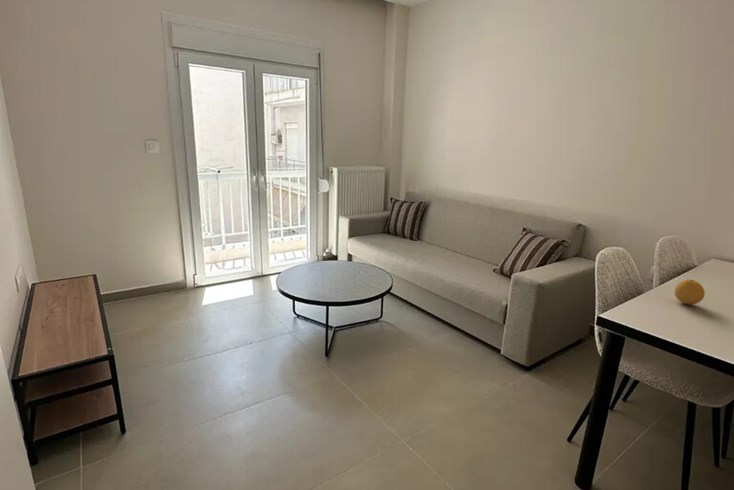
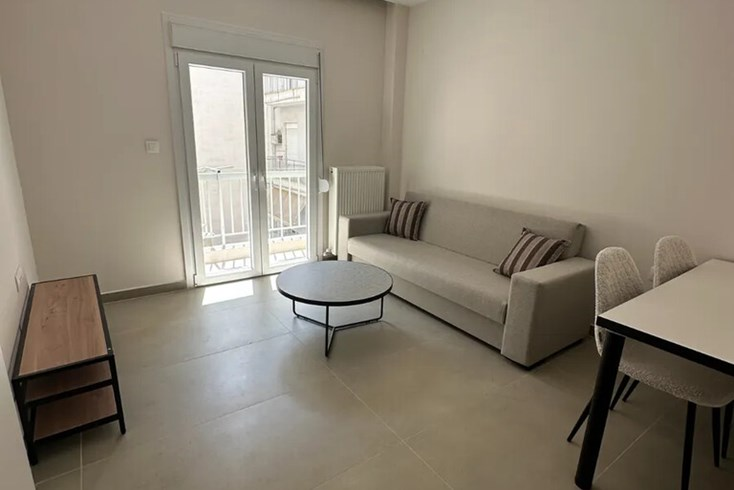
- fruit [673,279,706,305]
